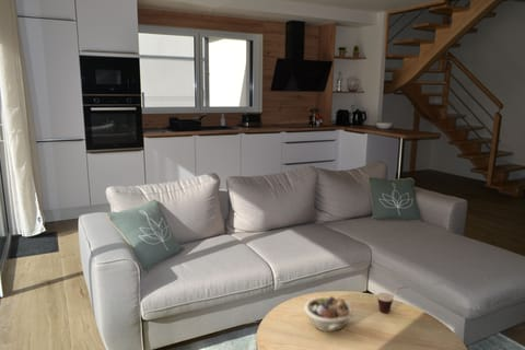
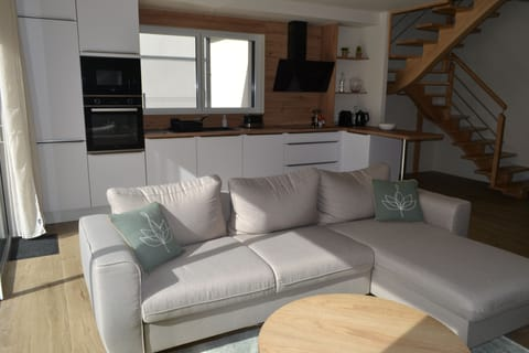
- cup [376,285,408,314]
- succulent planter [304,295,353,332]
